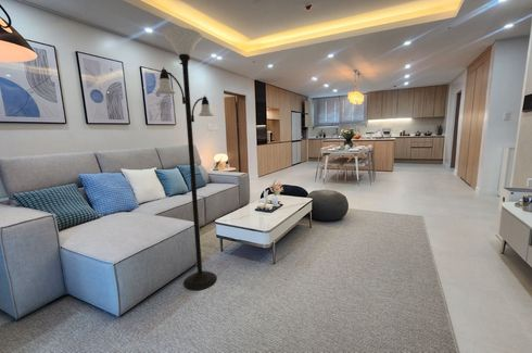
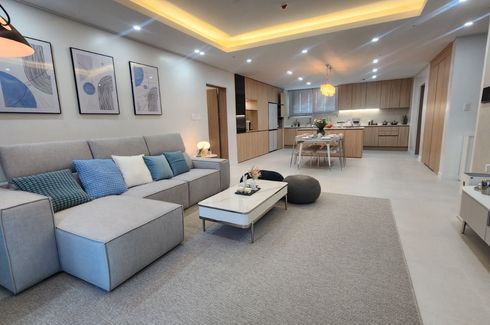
- floor lamp [155,26,218,291]
